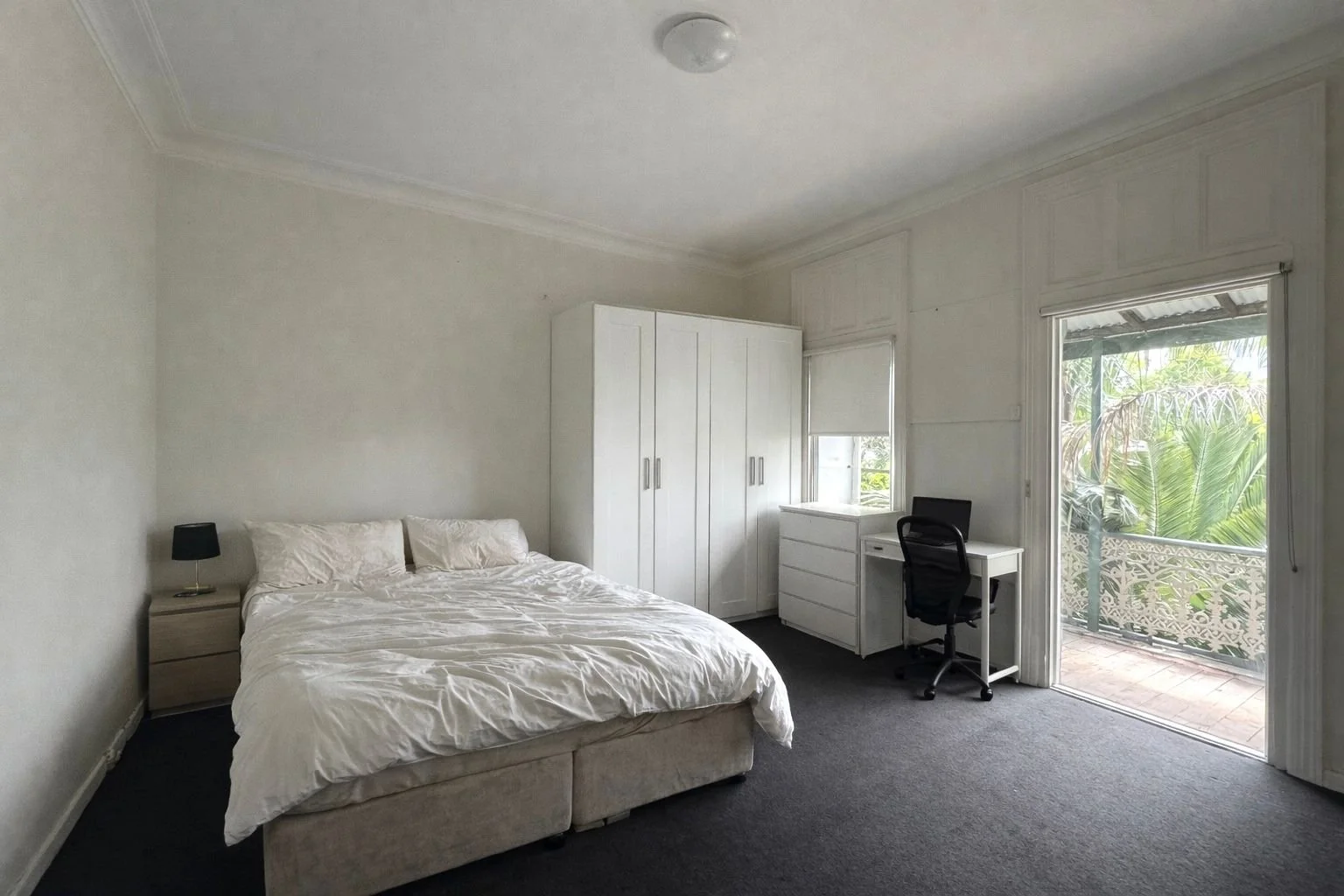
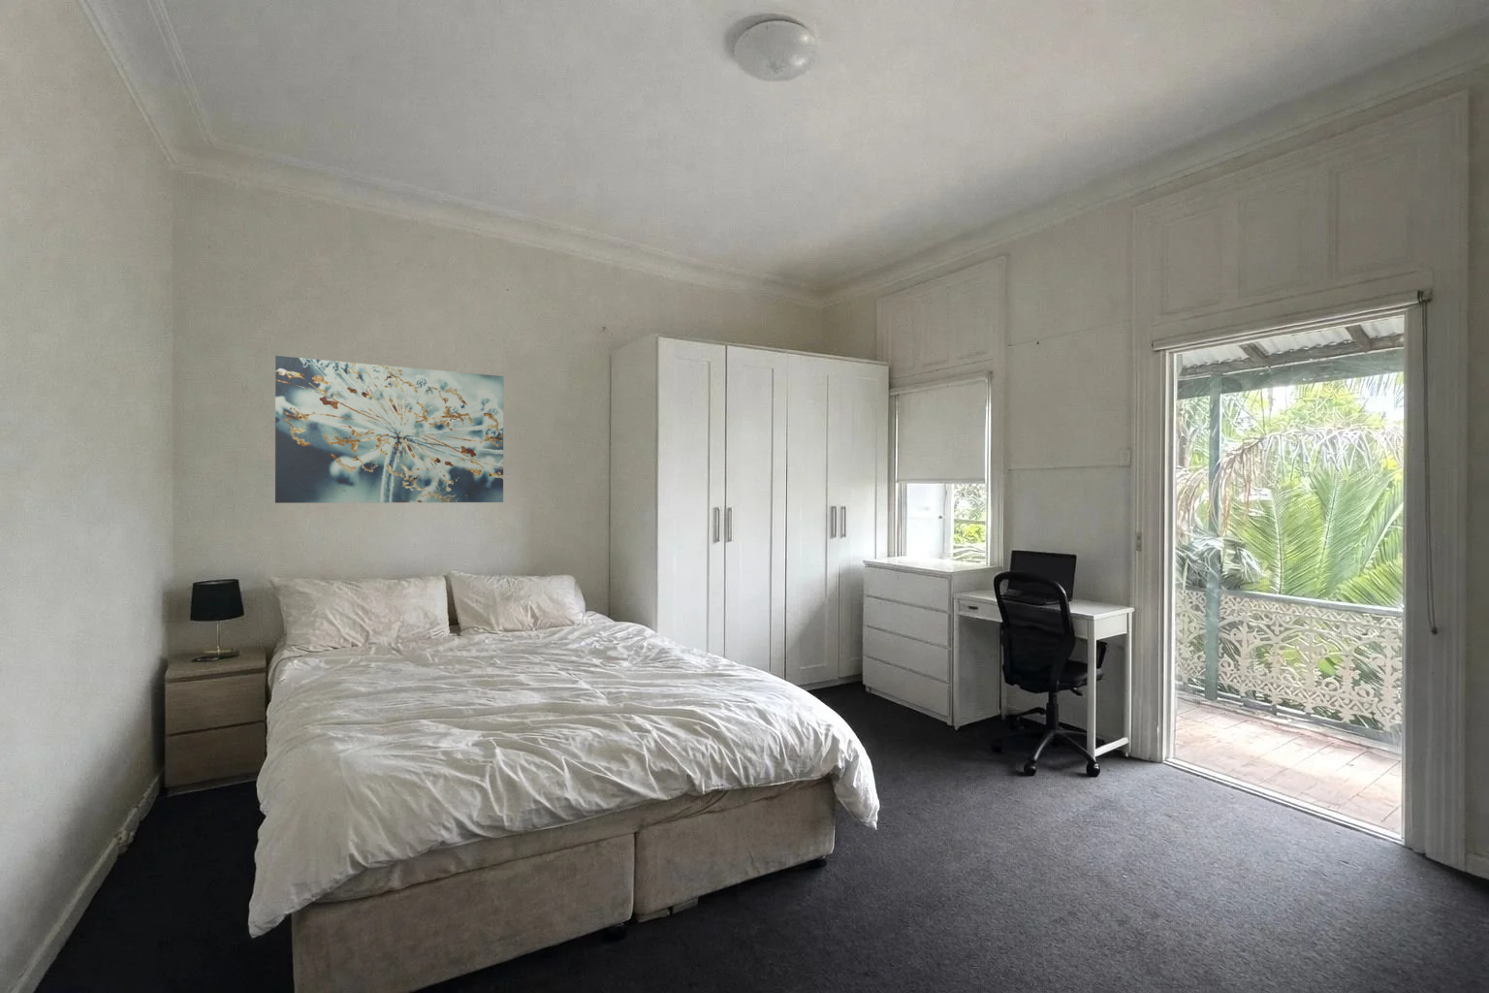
+ wall art [275,355,504,504]
